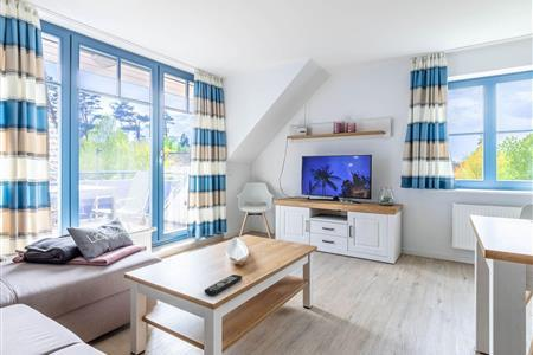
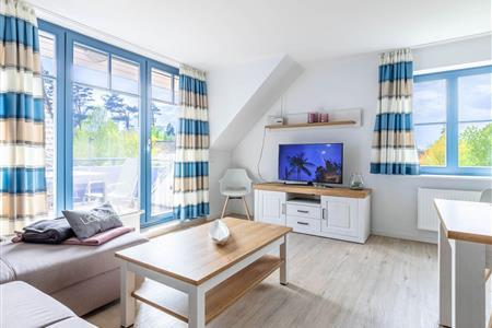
- remote control [203,273,243,297]
